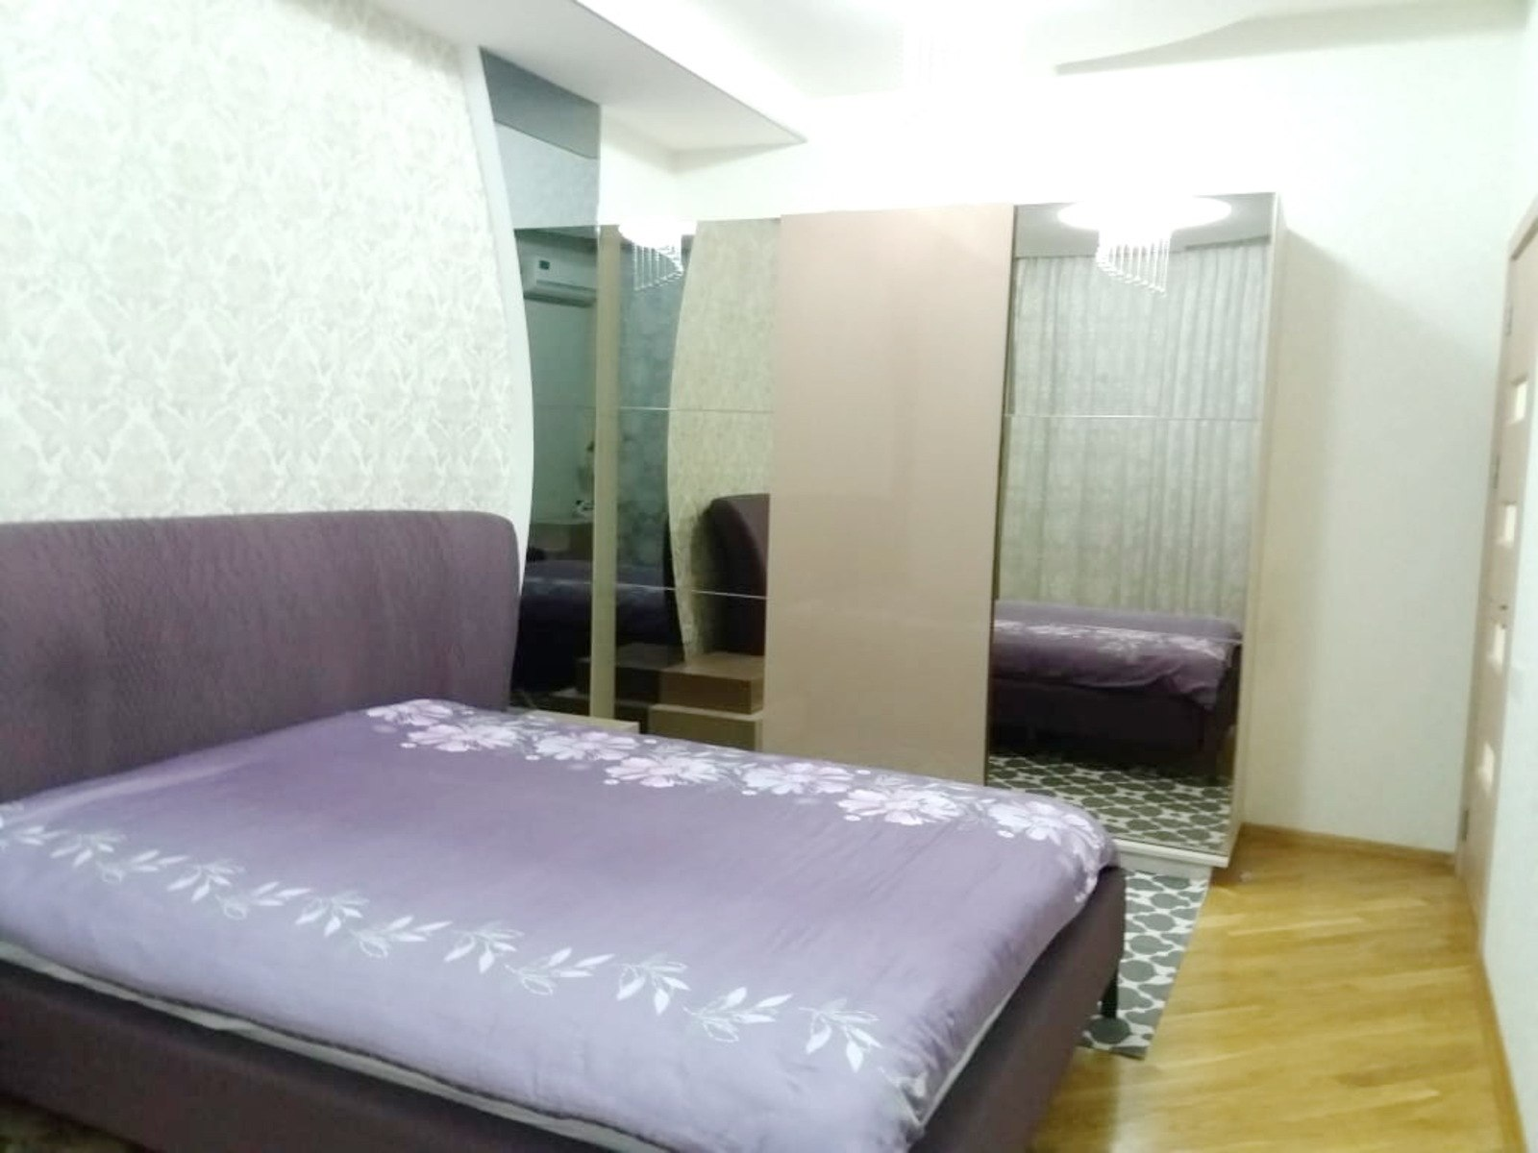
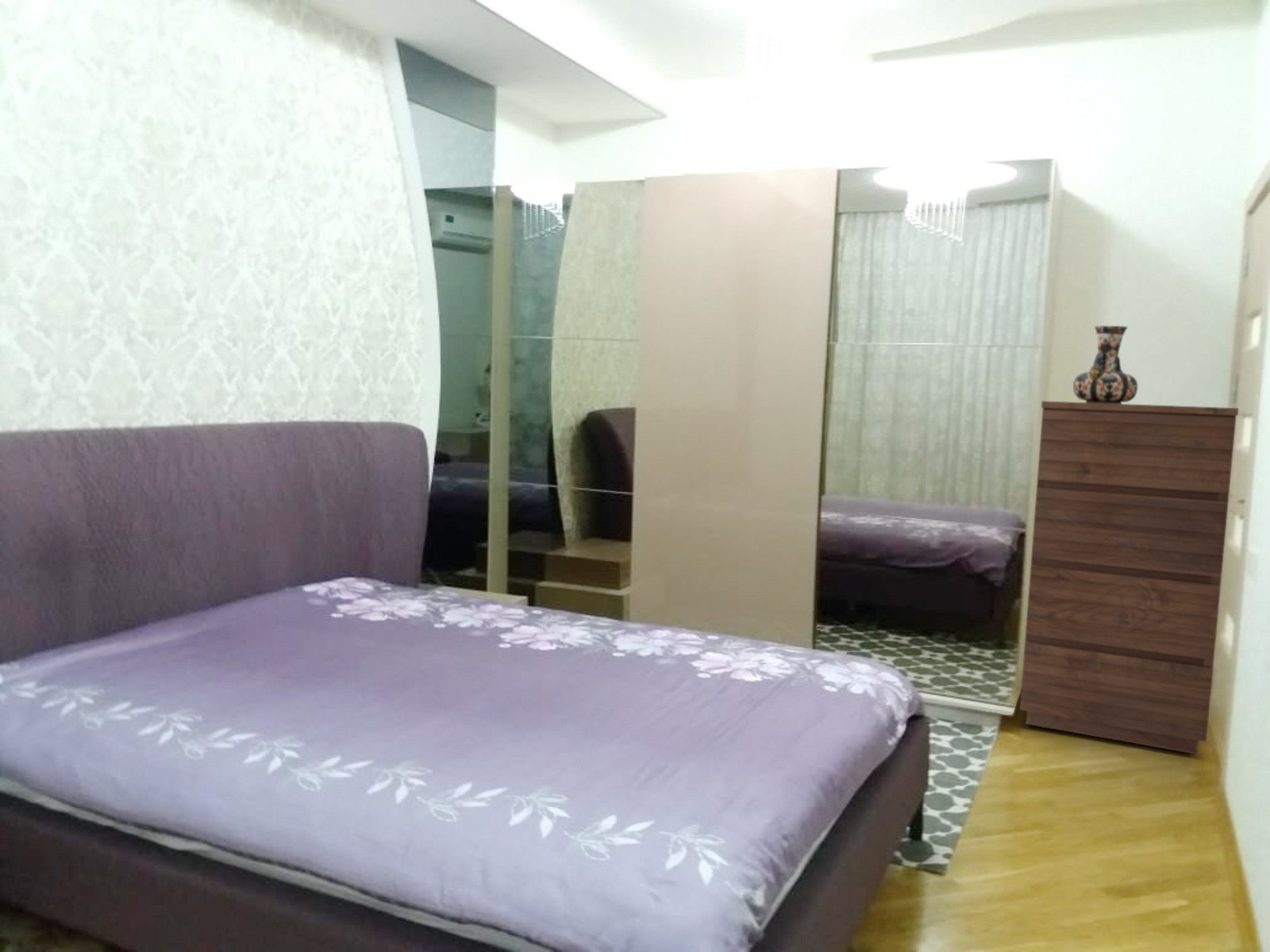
+ dresser [1019,401,1240,755]
+ decorative vase [1072,325,1139,404]
